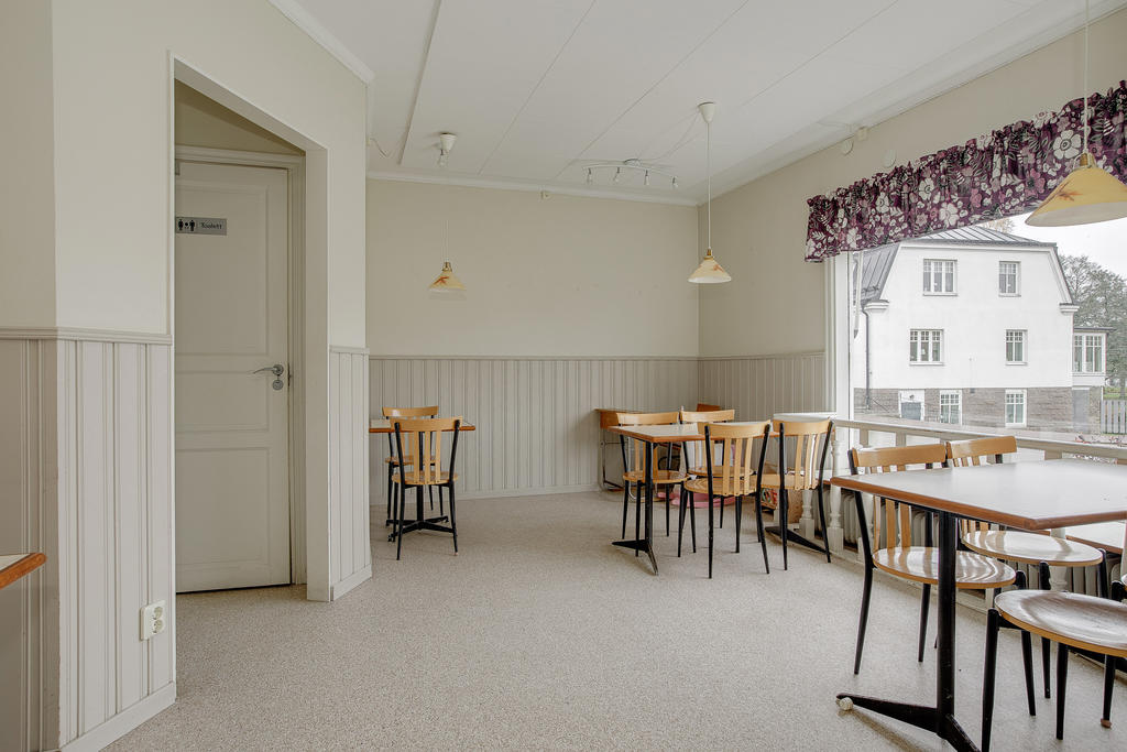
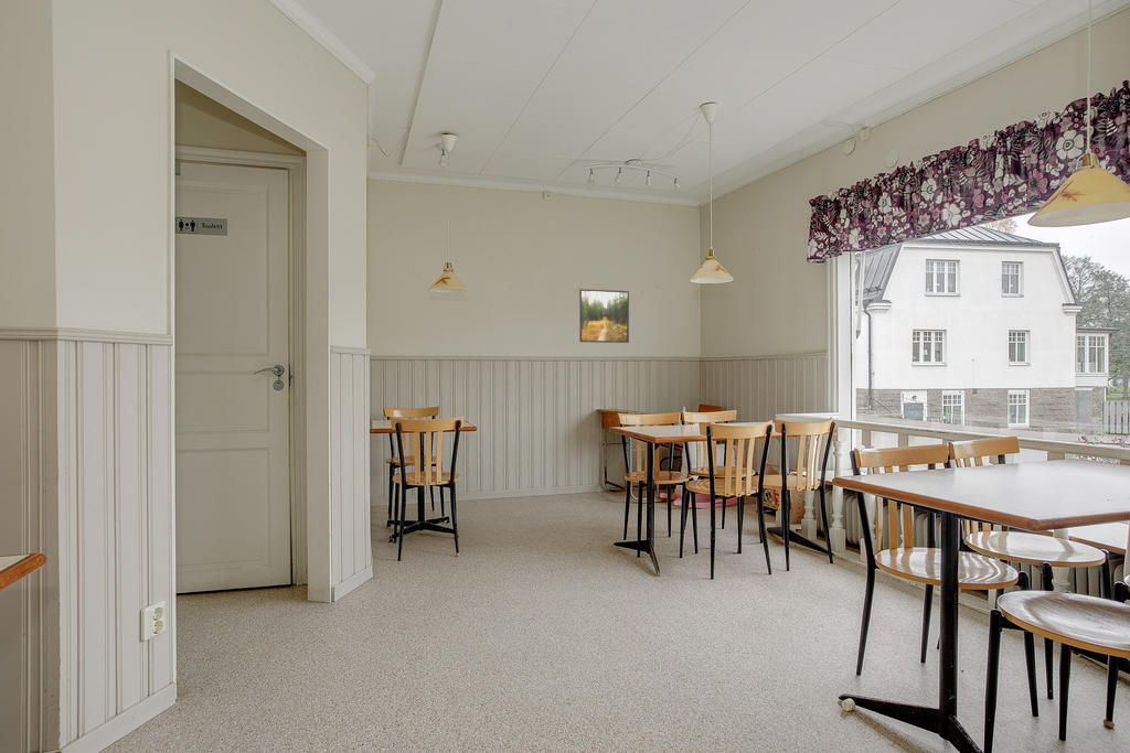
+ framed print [578,288,630,344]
